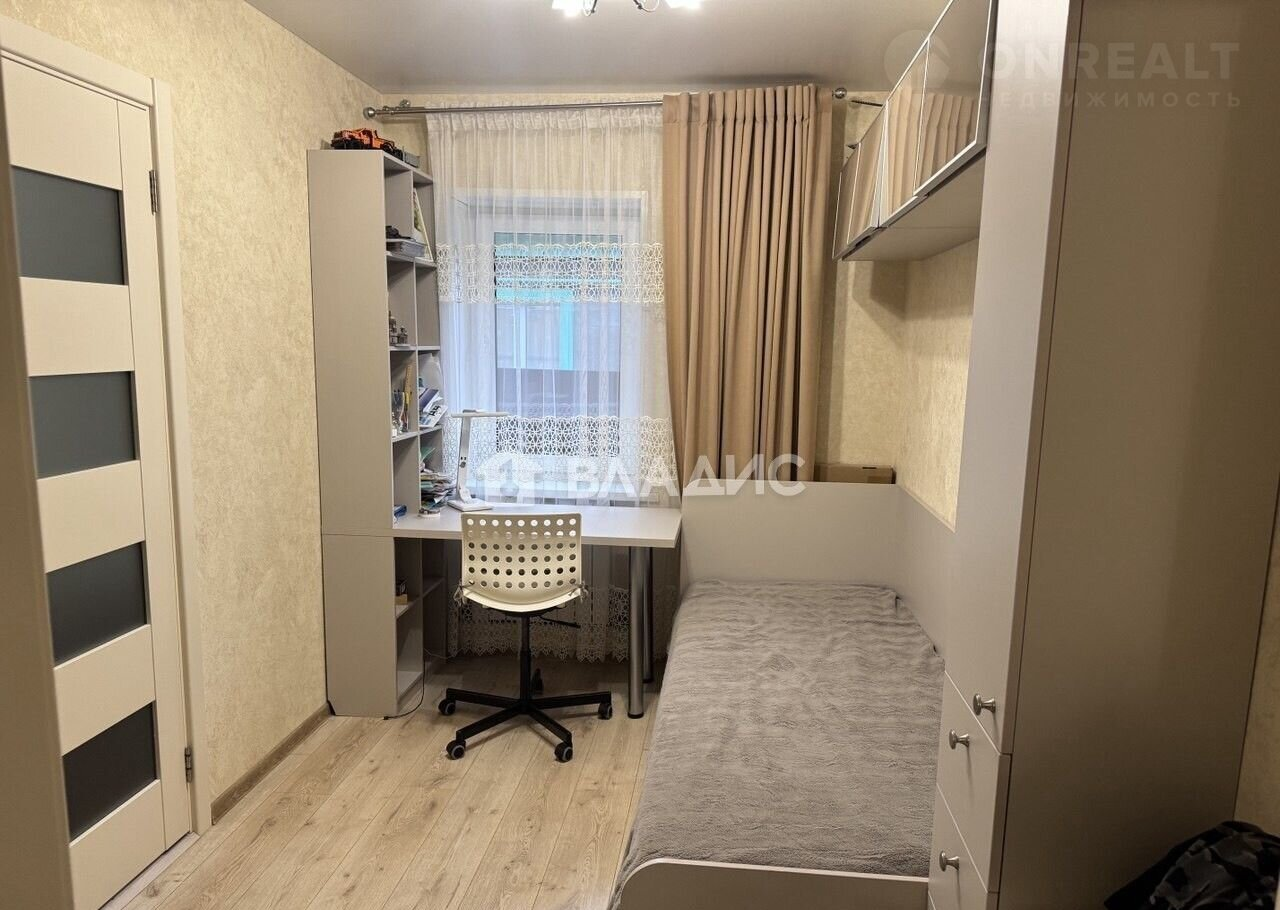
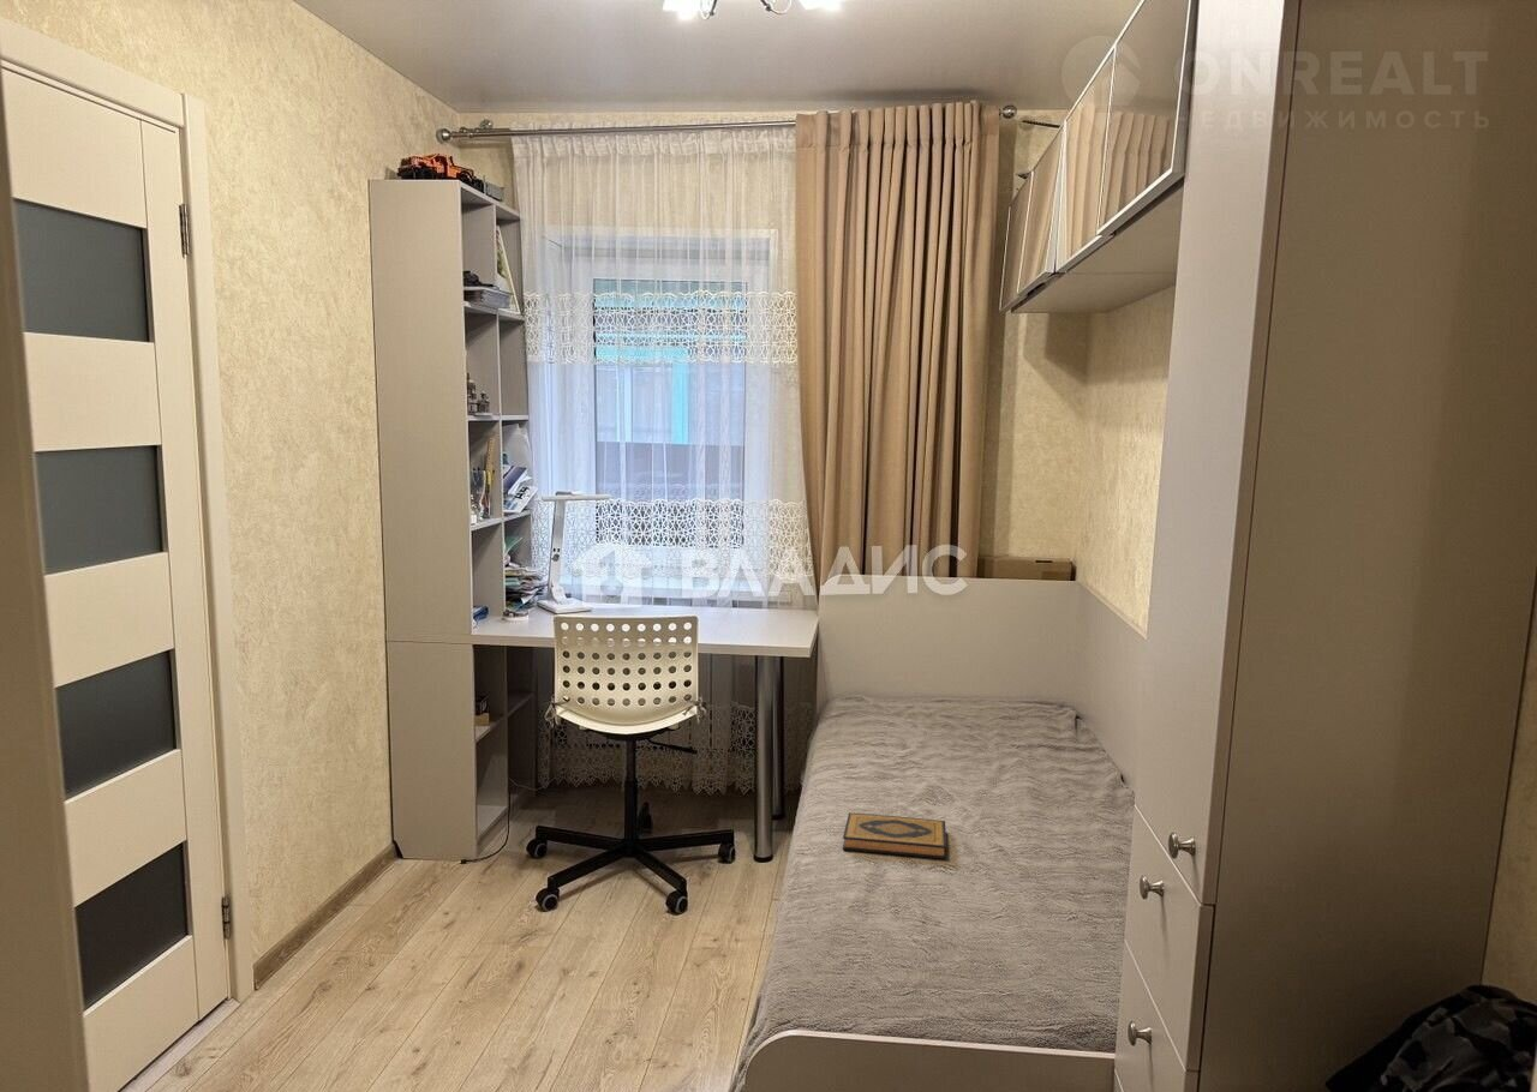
+ hardback book [842,811,947,860]
